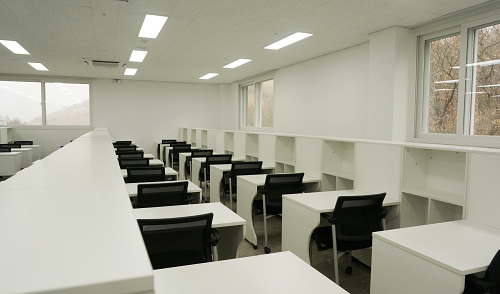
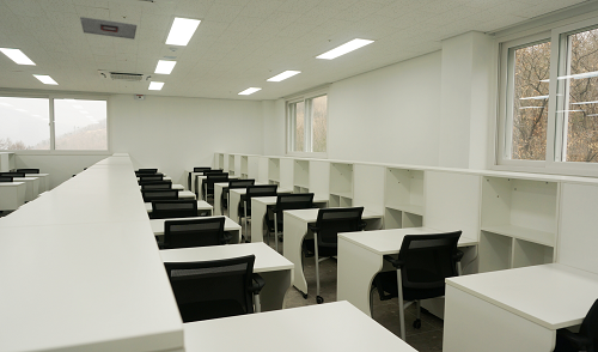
+ ceiling vent [79,16,138,41]
